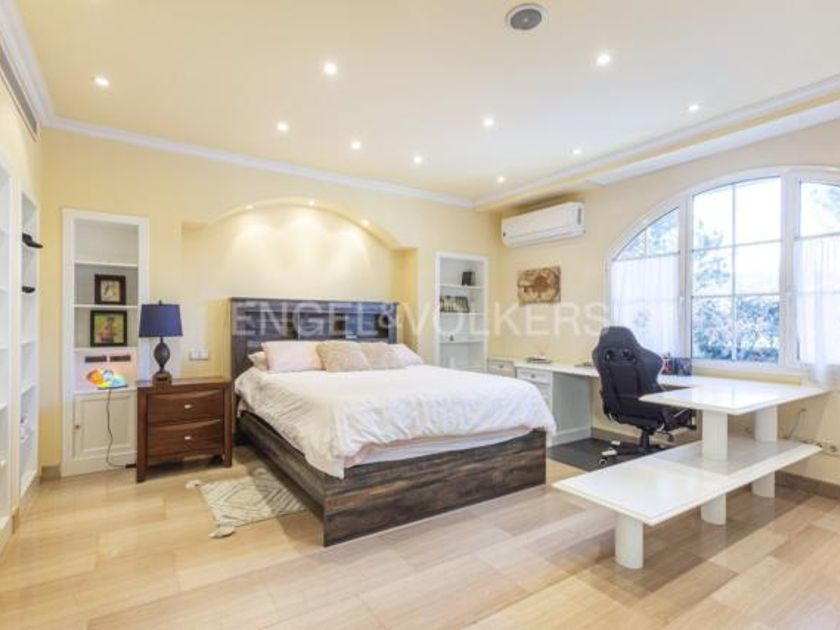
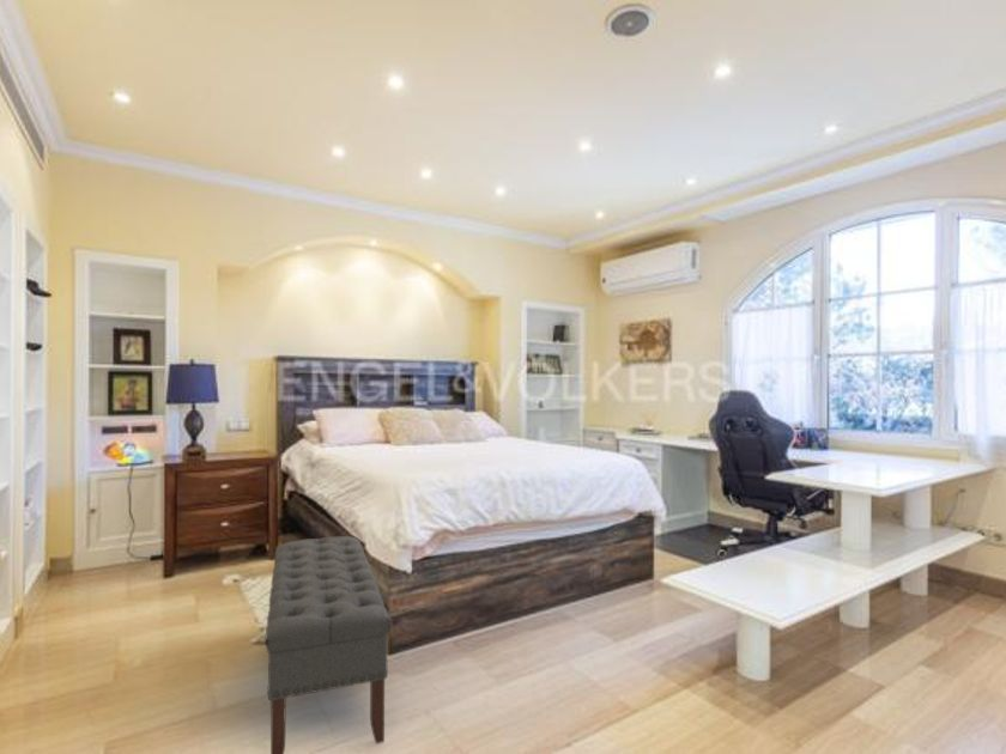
+ bench [263,535,392,754]
